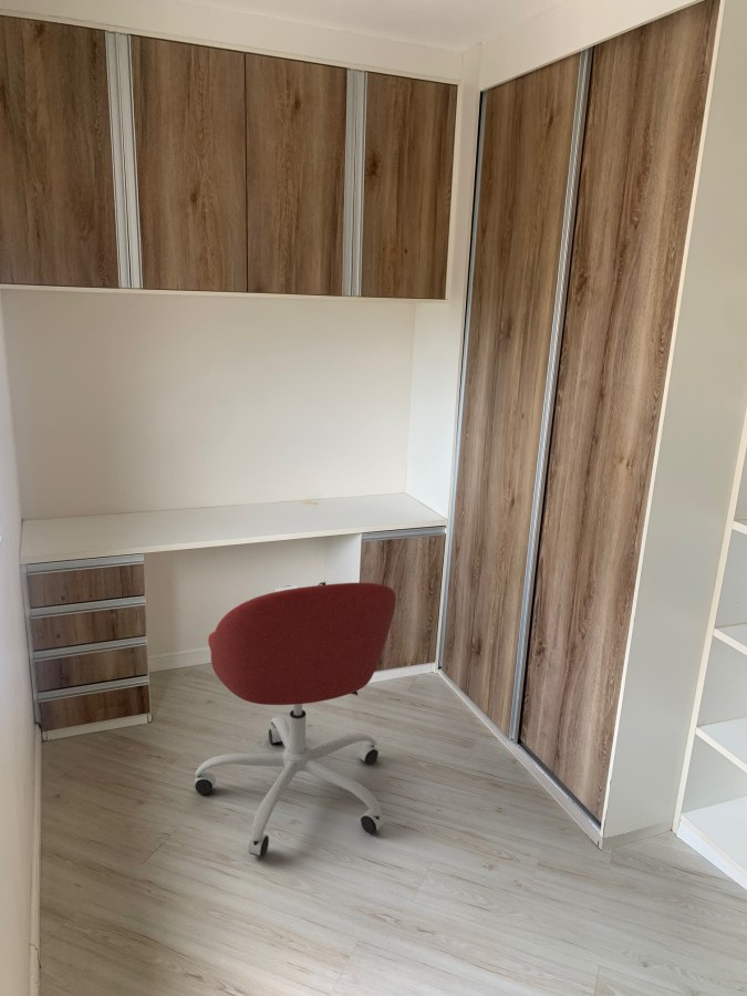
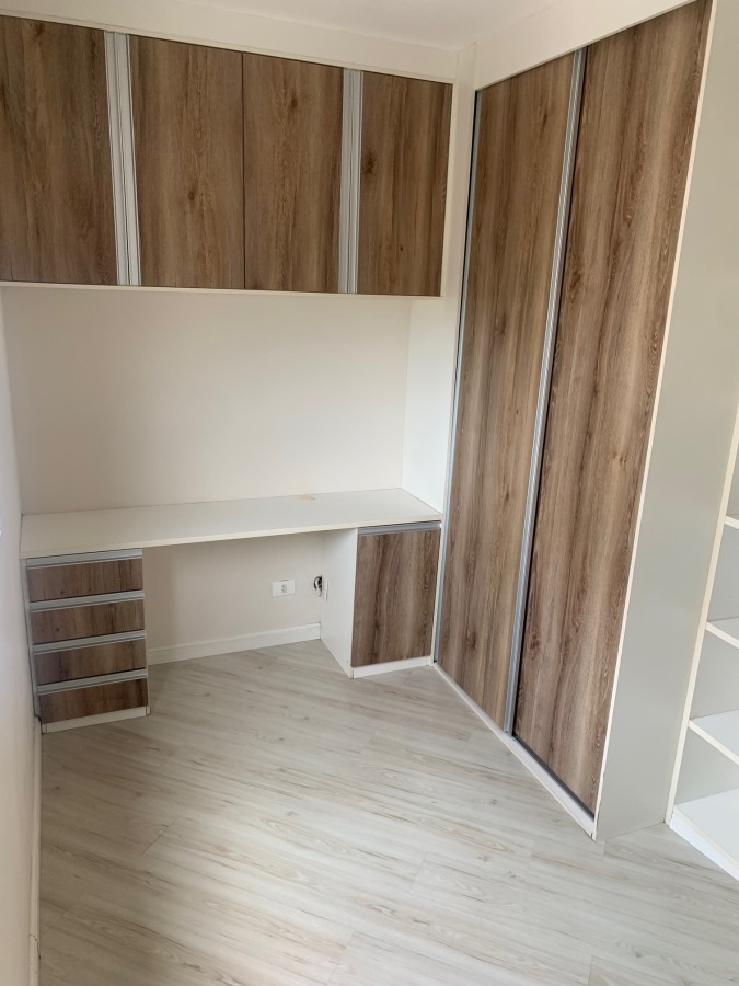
- office chair [193,581,397,858]
